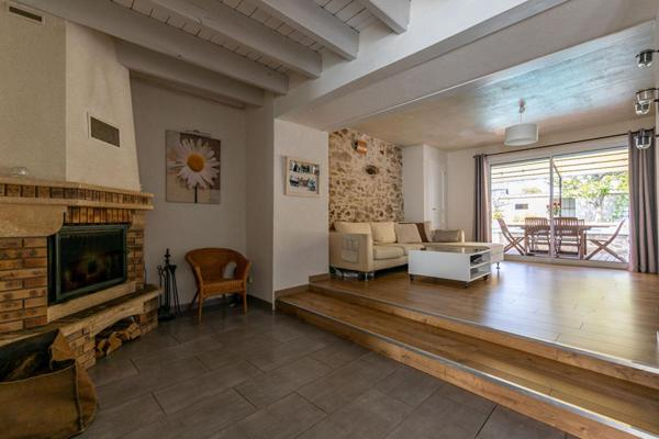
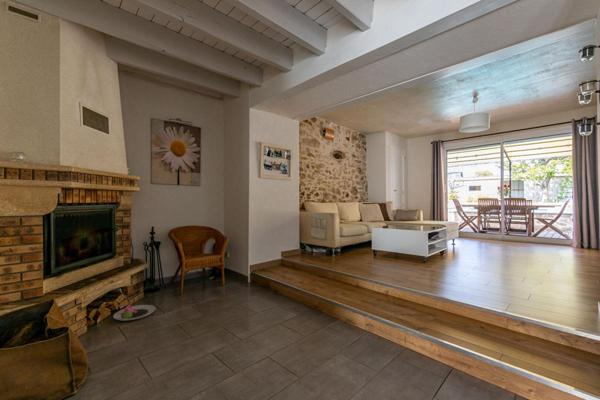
+ plate [112,304,156,322]
